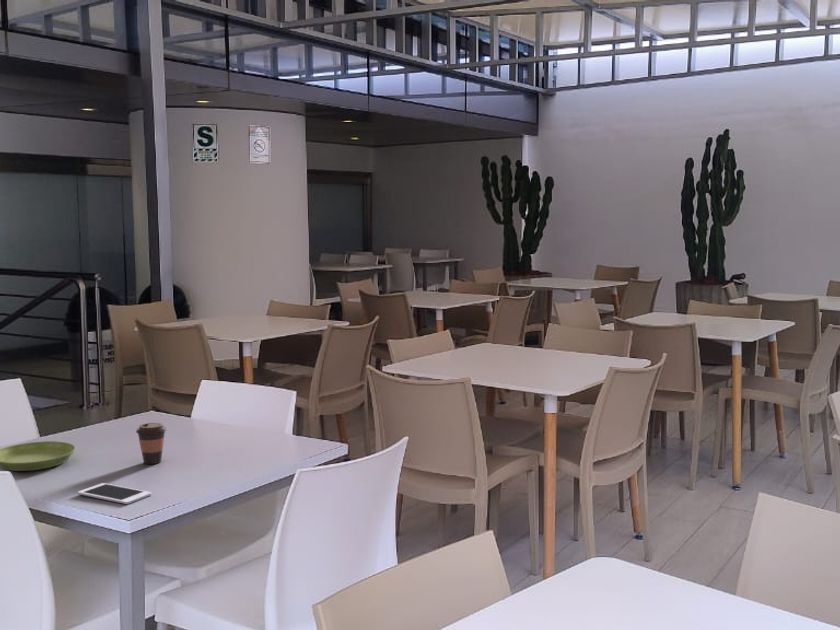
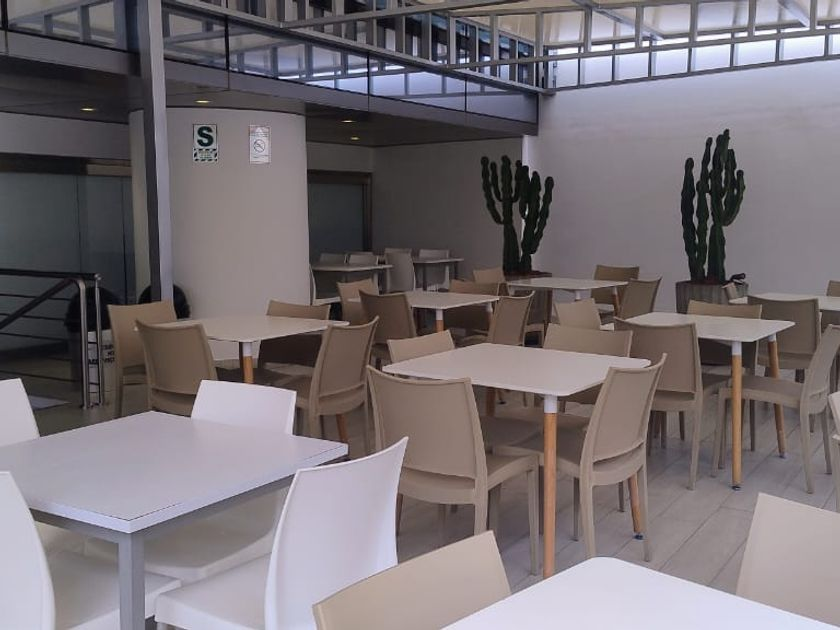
- coffee cup [135,422,168,465]
- saucer [0,440,76,472]
- cell phone [77,482,152,505]
